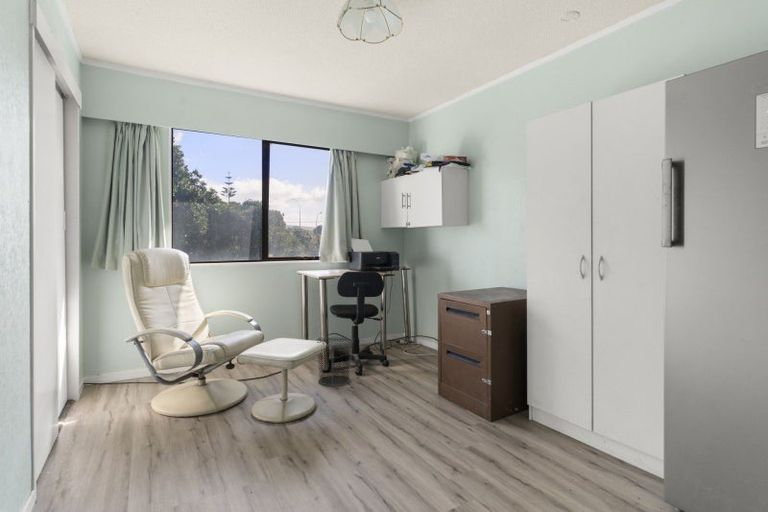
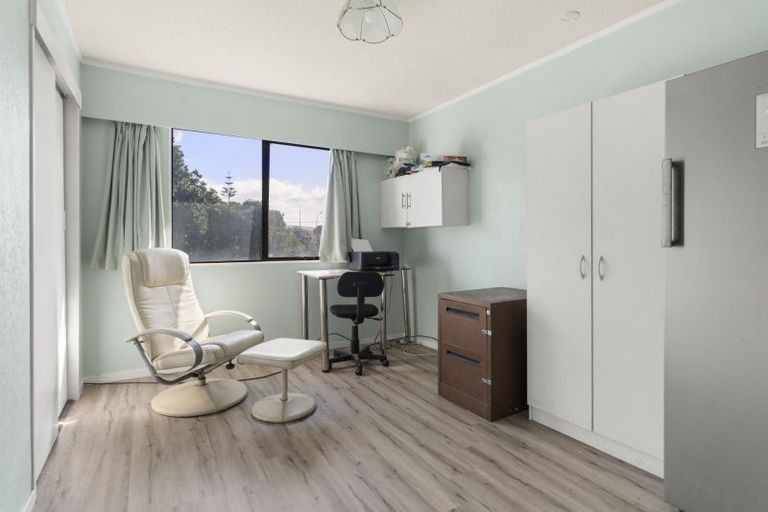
- waste bin [316,336,354,387]
